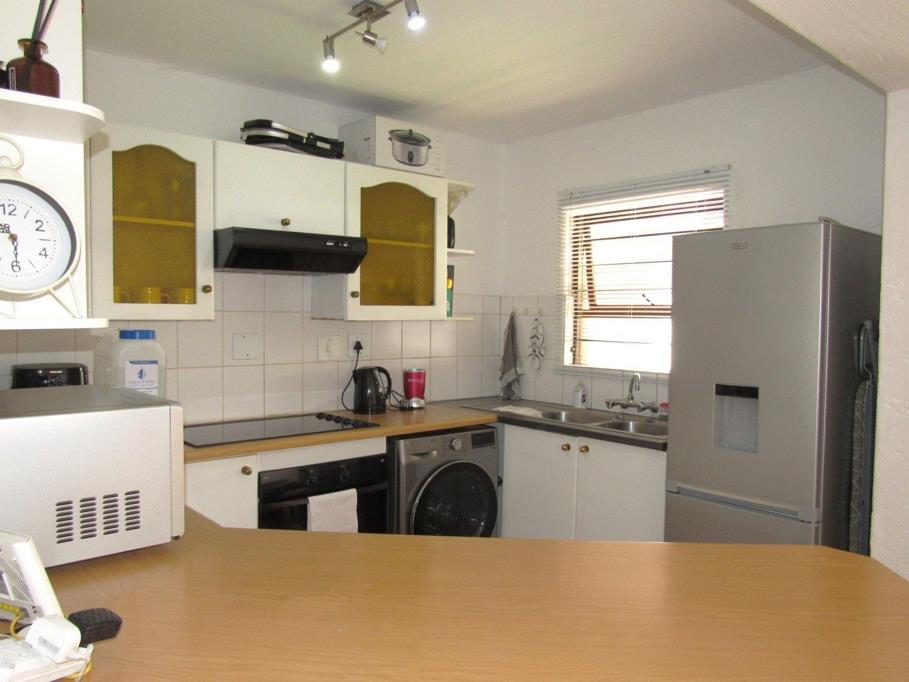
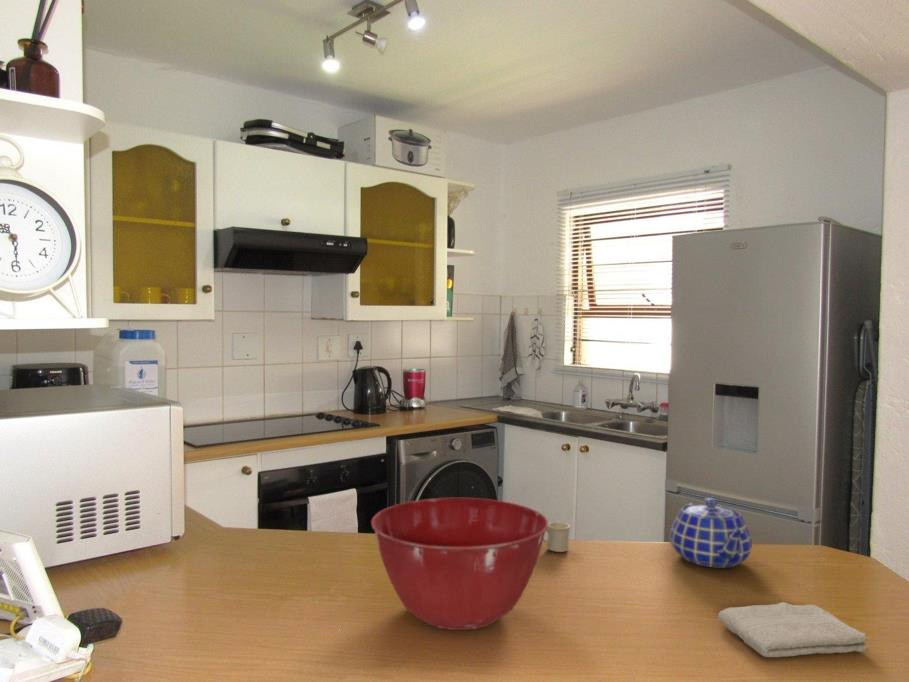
+ washcloth [717,601,868,658]
+ mug [543,521,571,553]
+ mixing bowl [370,497,550,631]
+ teapot [669,497,753,569]
